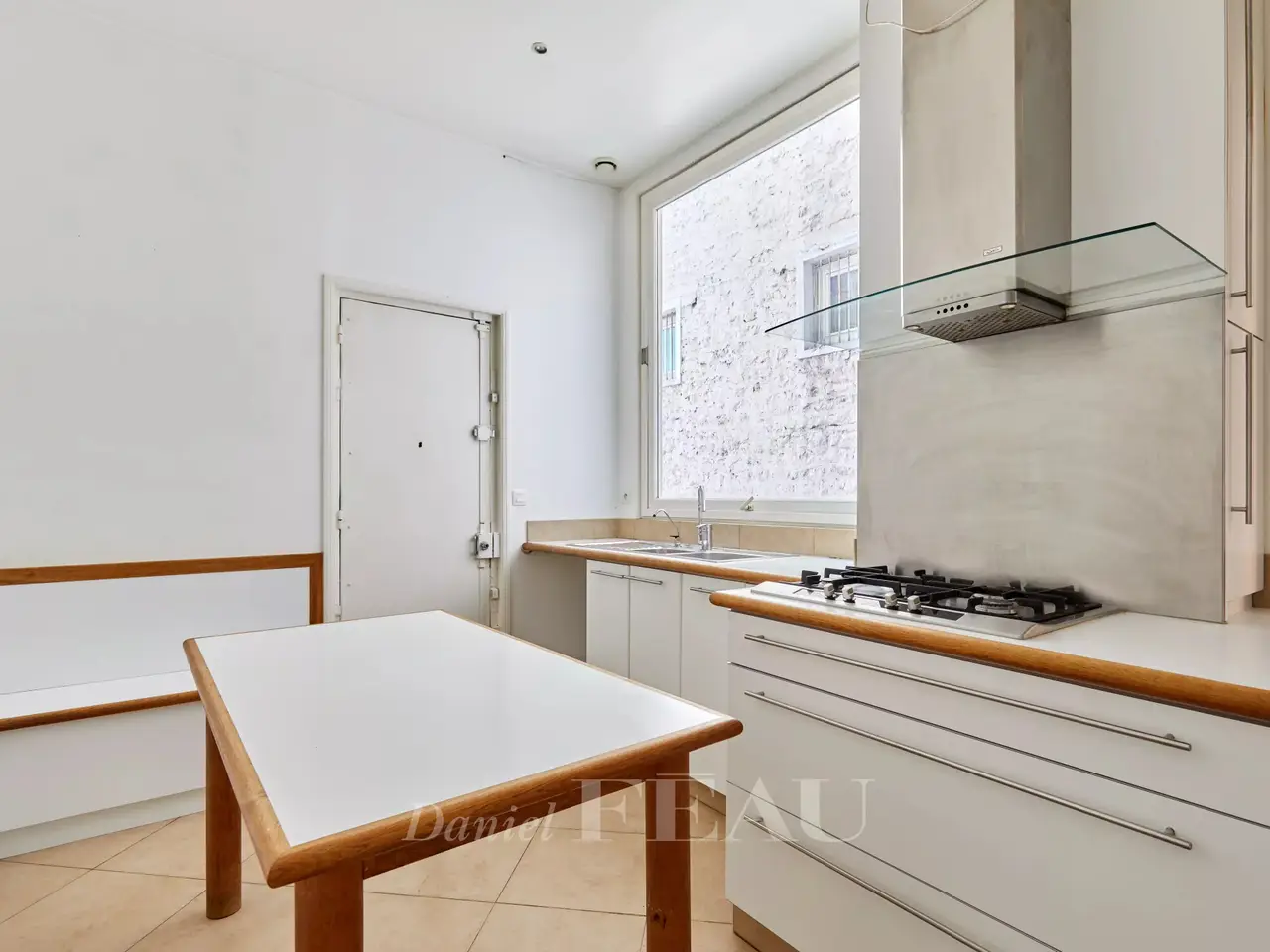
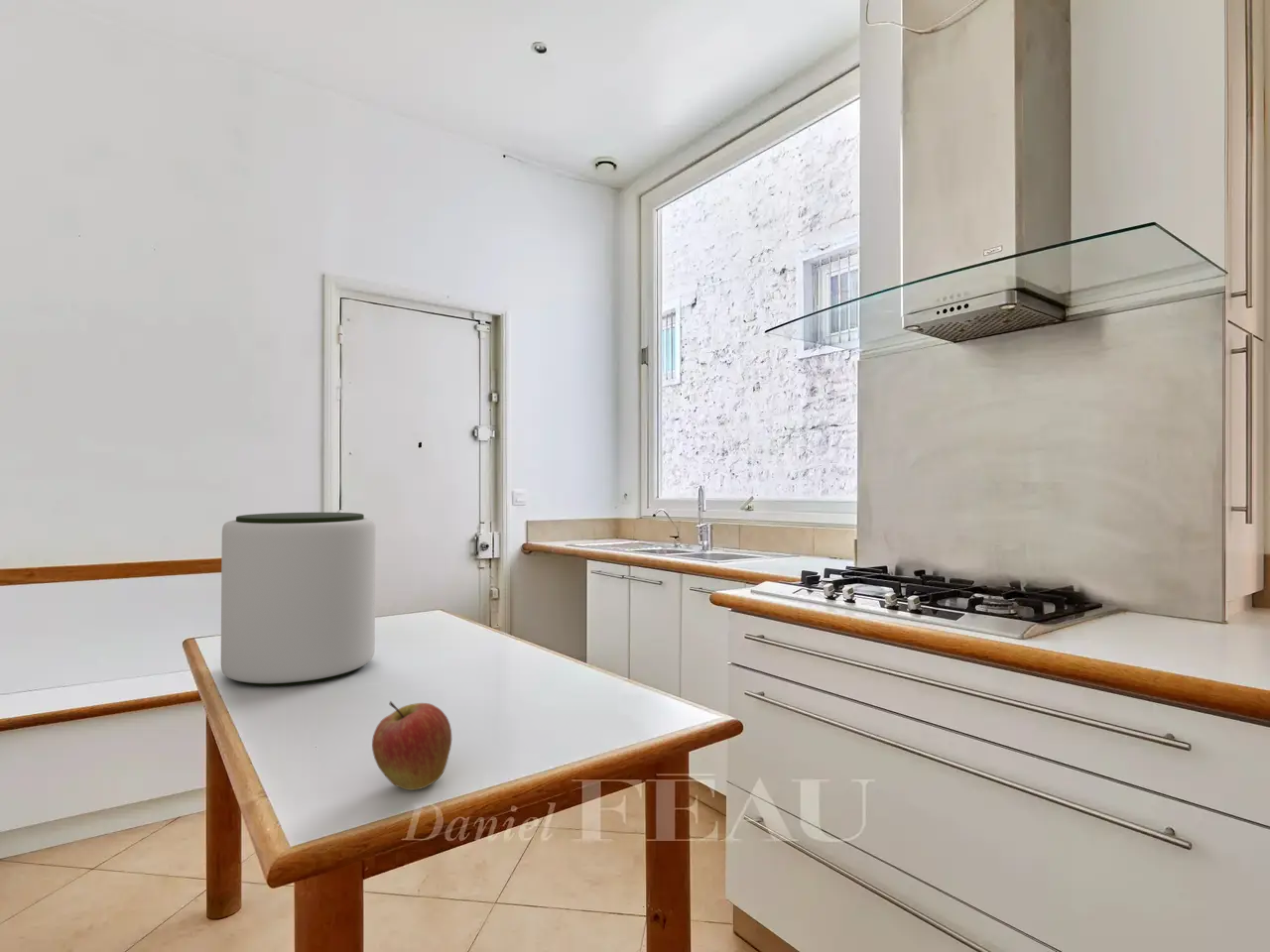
+ apple [371,700,452,791]
+ plant pot [220,512,377,687]
